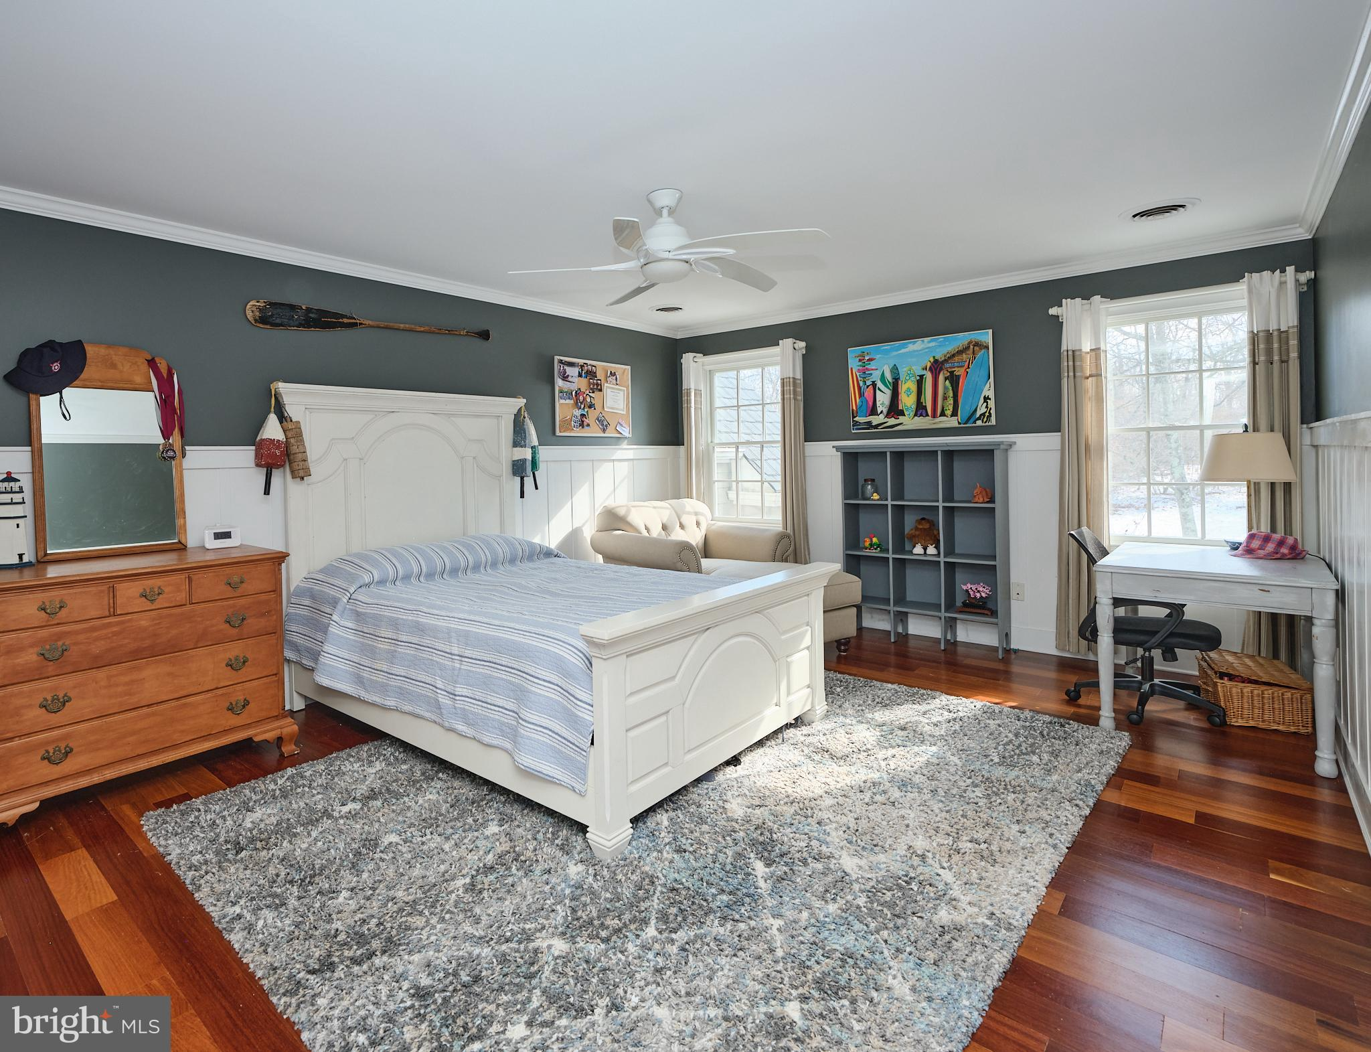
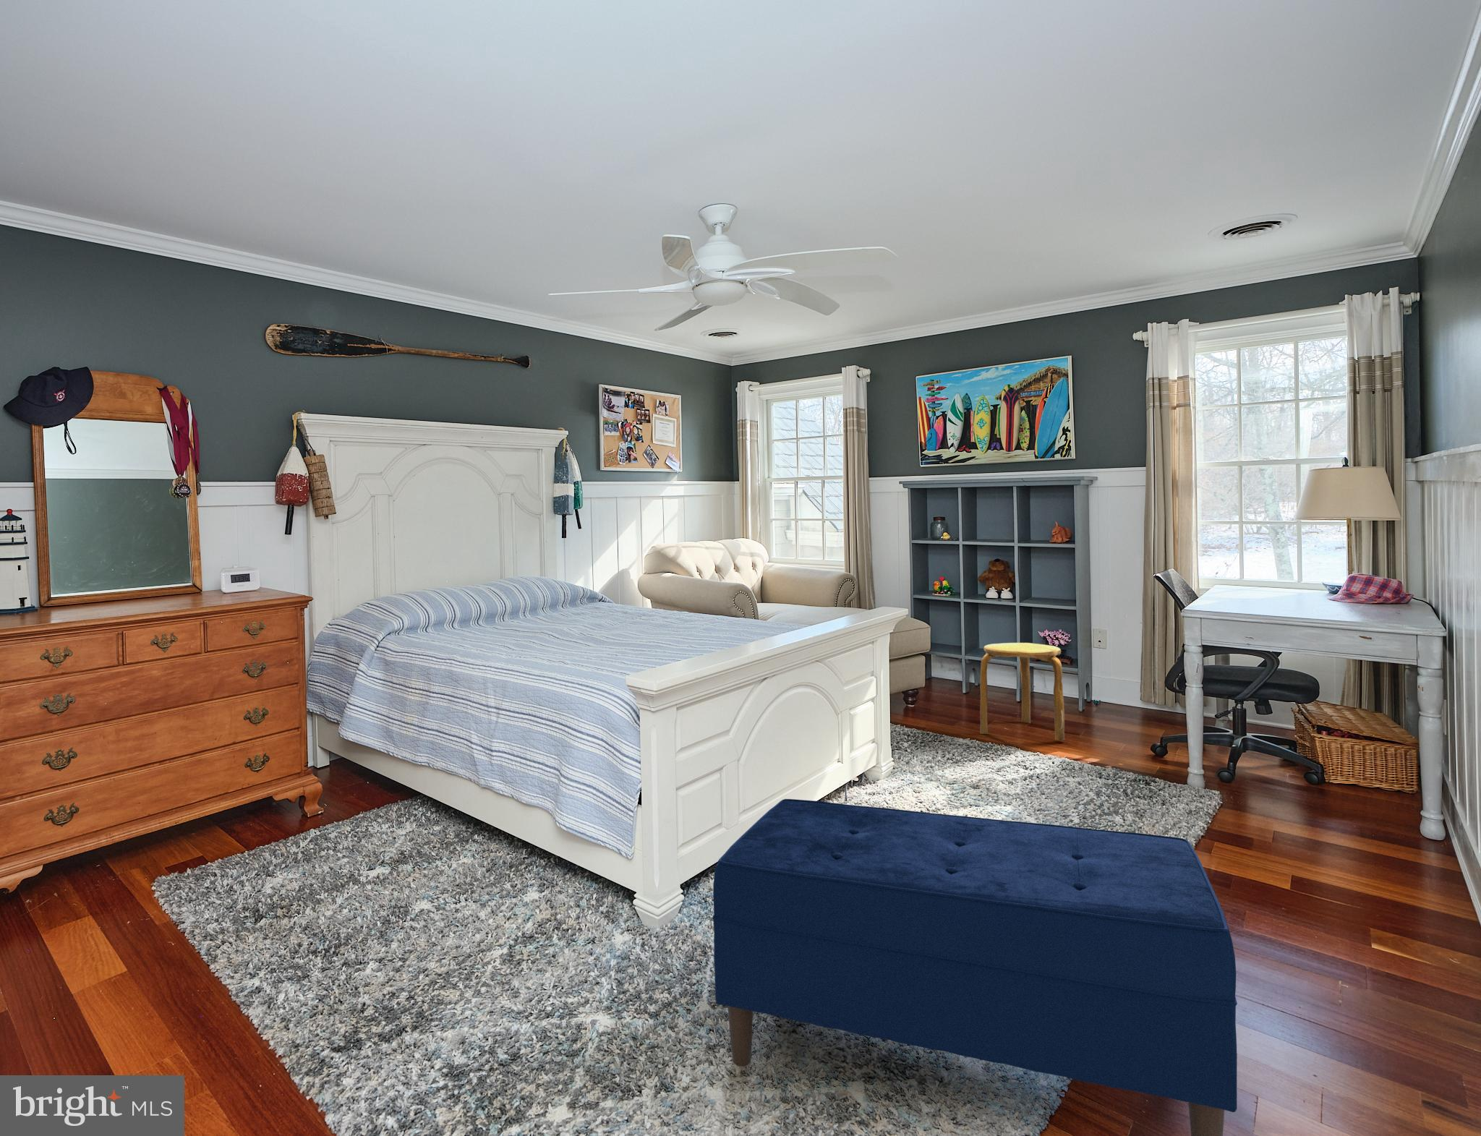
+ bench [711,798,1238,1136]
+ stool [979,642,1066,741]
